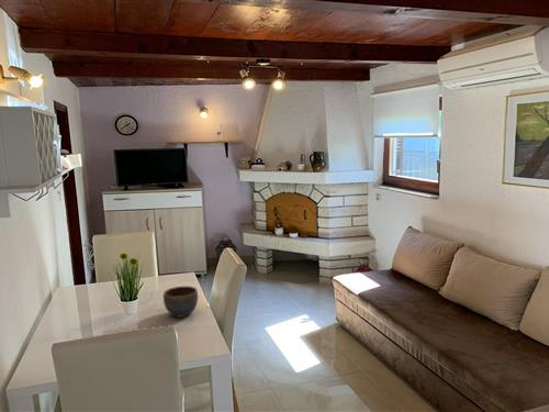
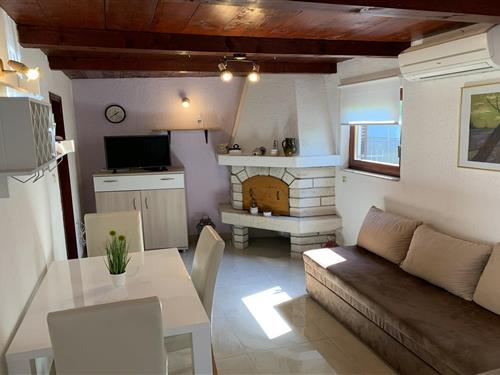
- bowl [163,286,199,319]
